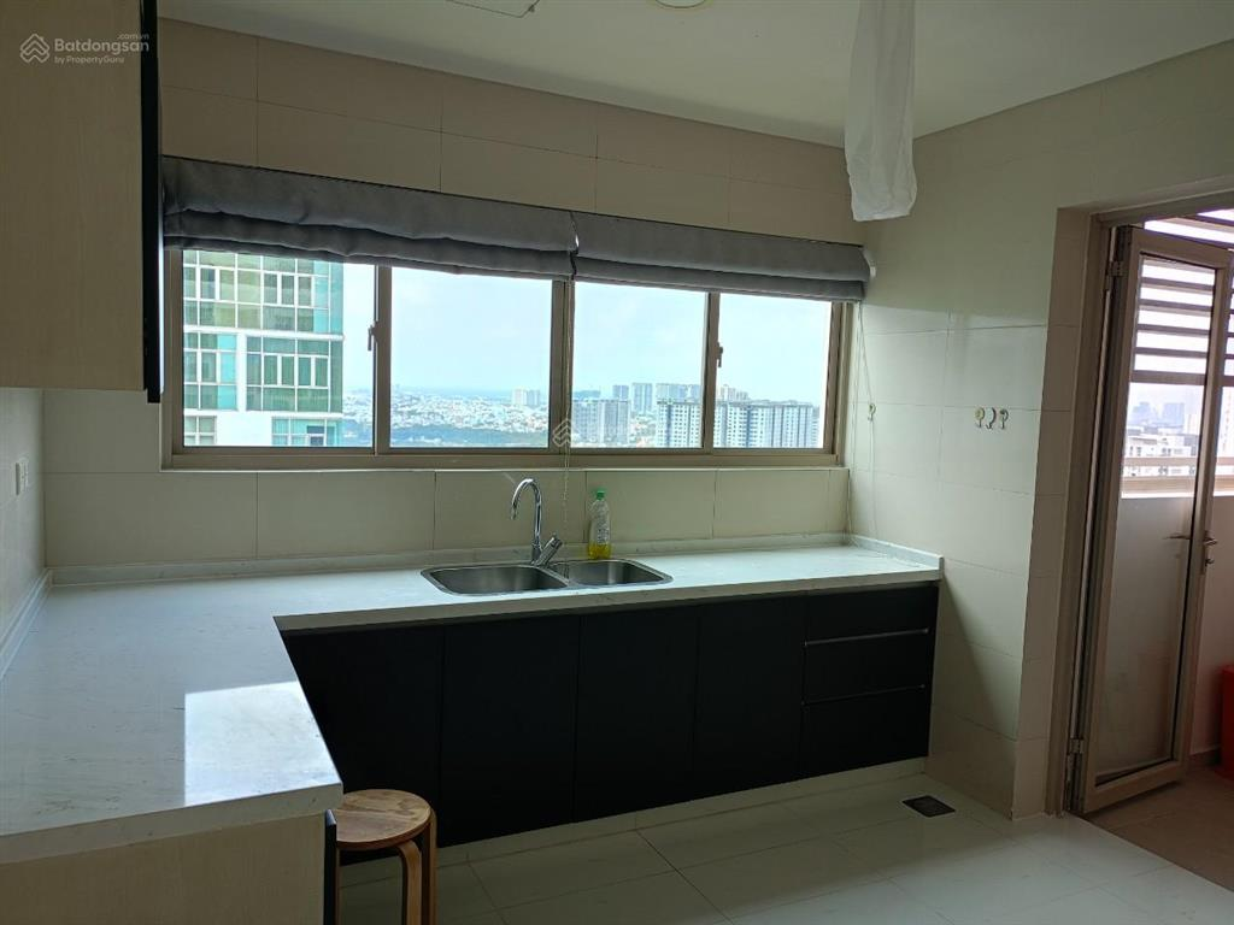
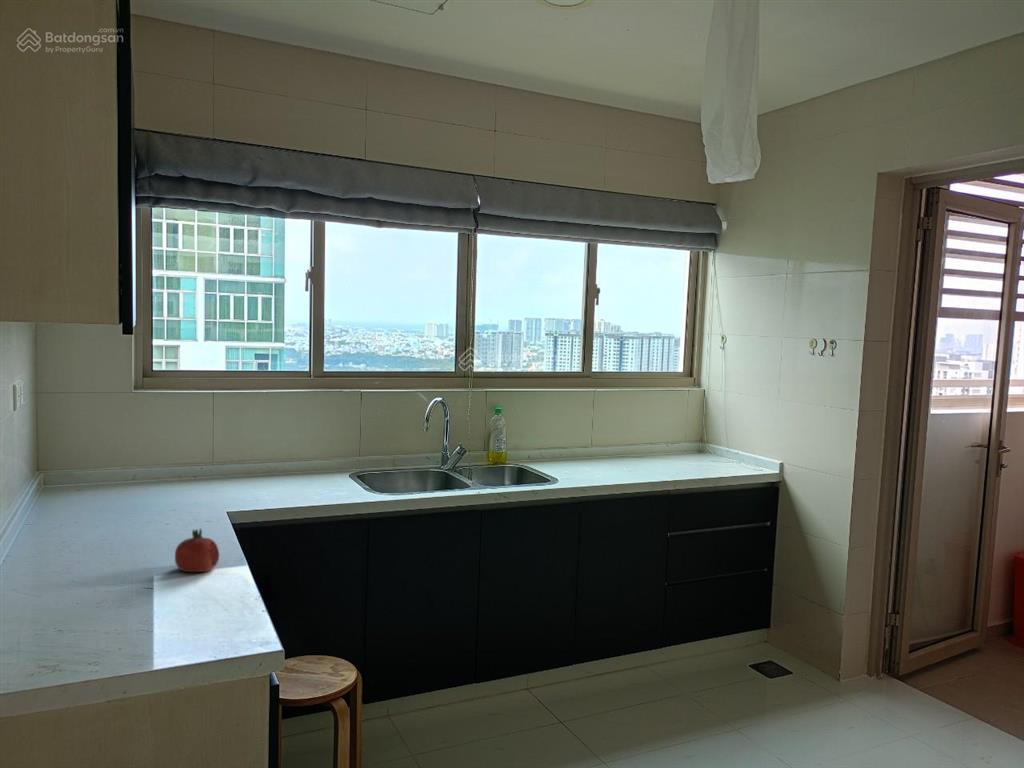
+ fruit [174,528,220,573]
